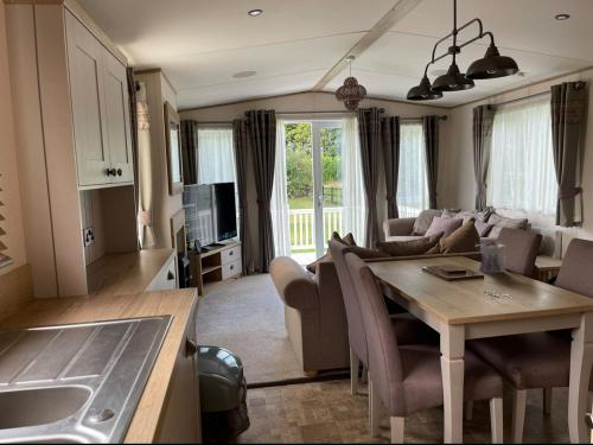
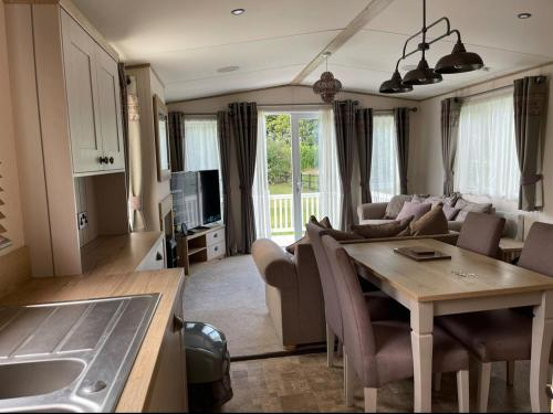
- teapot [473,241,508,274]
